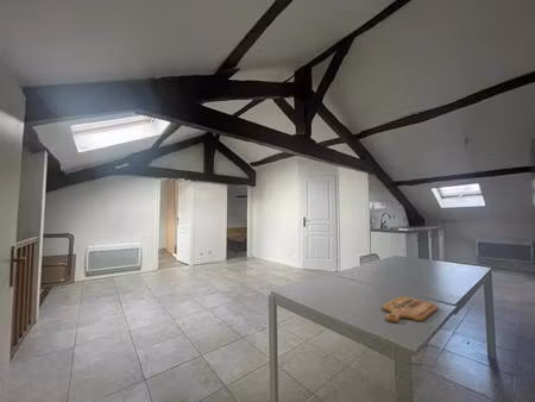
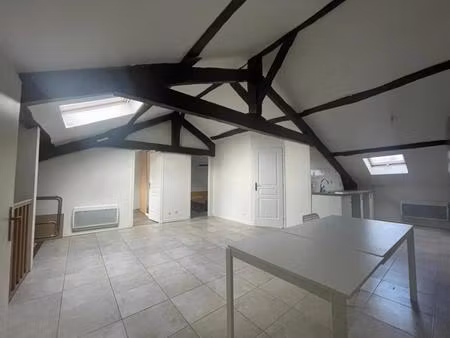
- cutting board [382,295,439,324]
